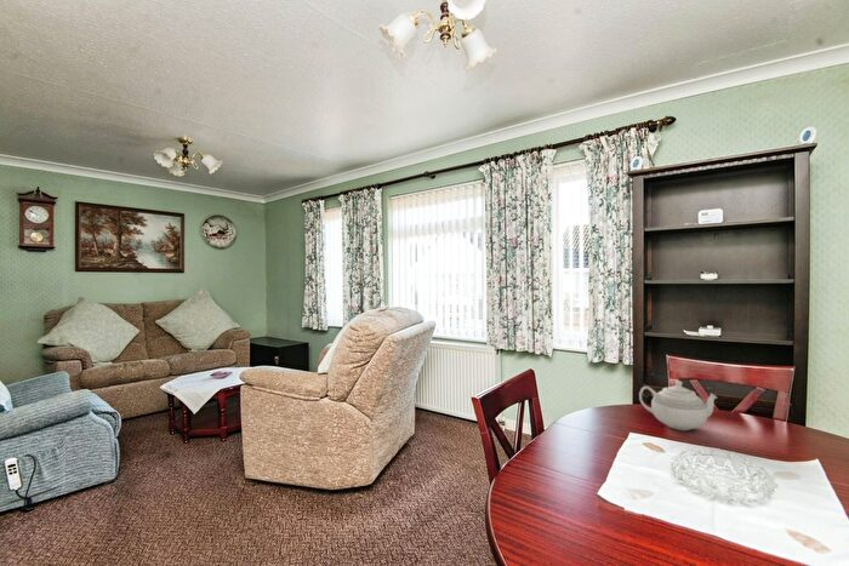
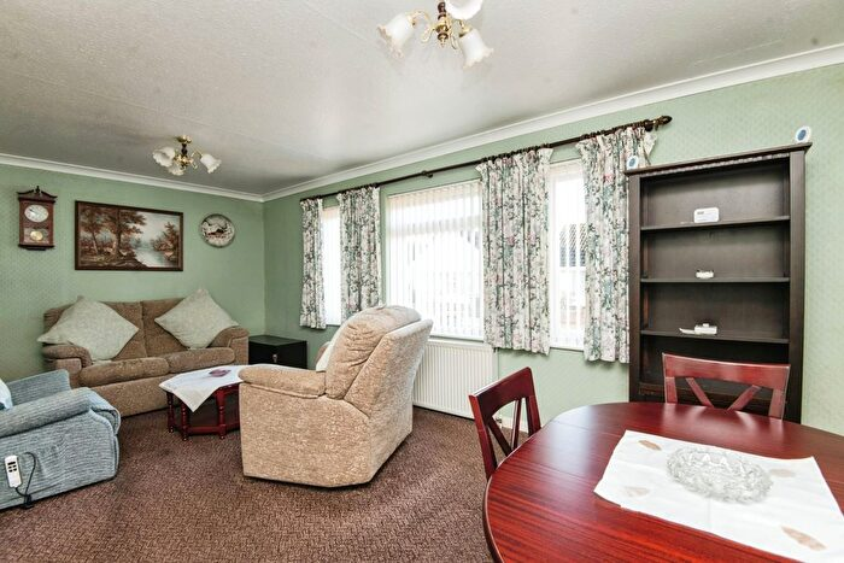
- teapot [638,379,718,431]
